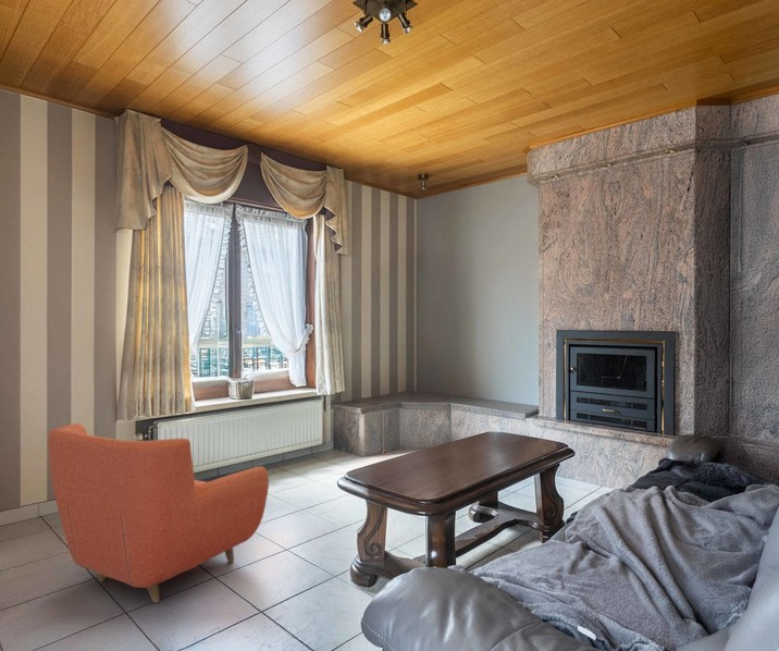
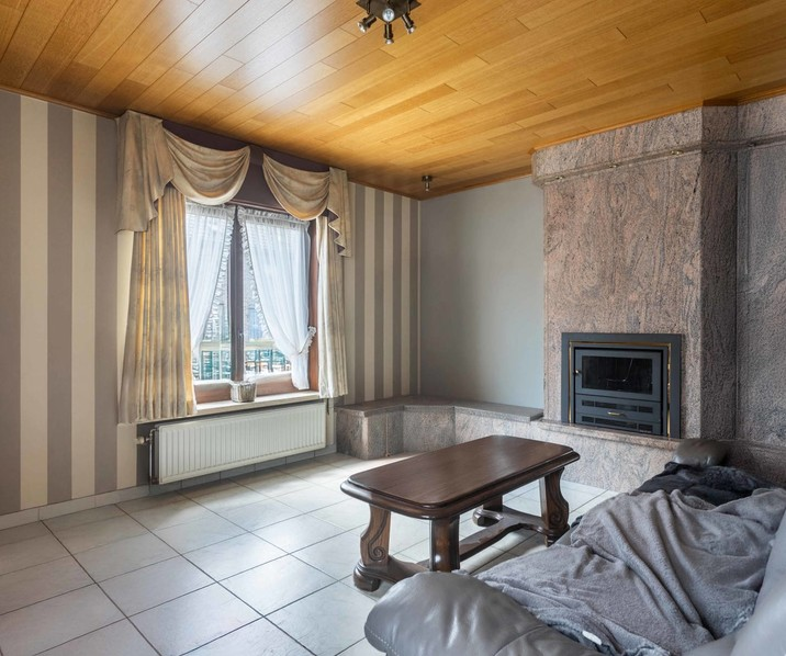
- armchair [47,422,270,603]
